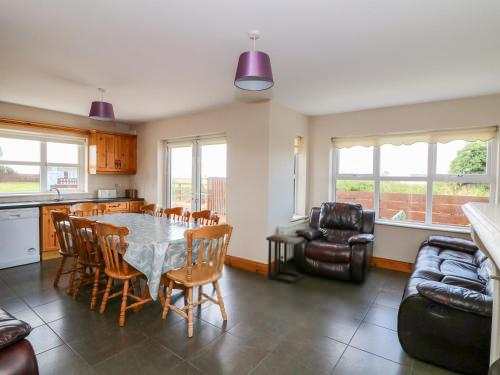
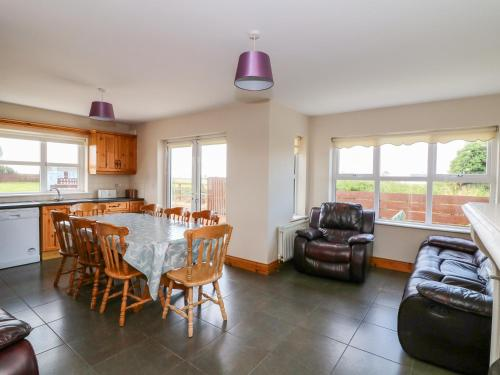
- side table [265,233,305,284]
